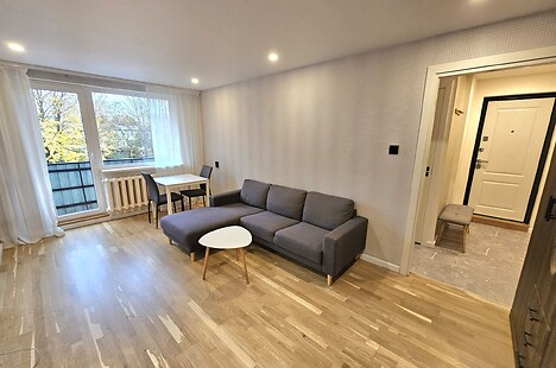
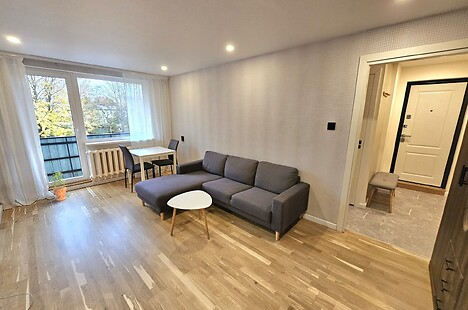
+ potted plant [48,170,68,201]
